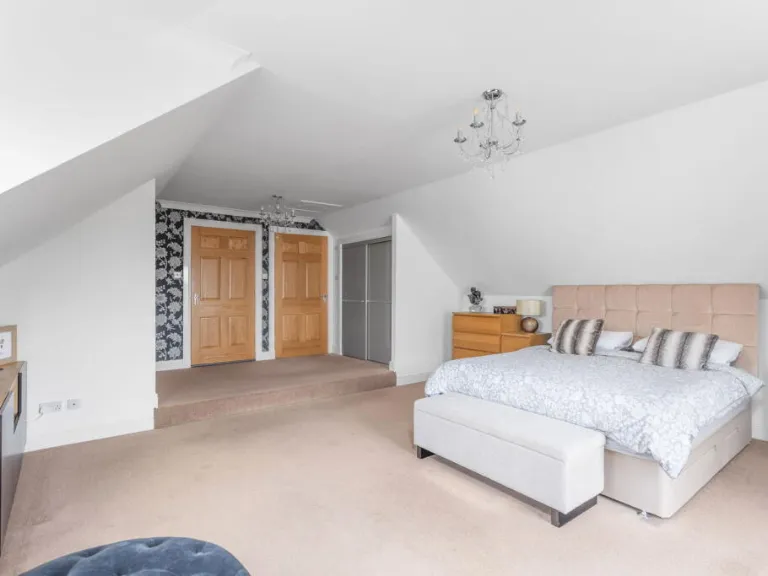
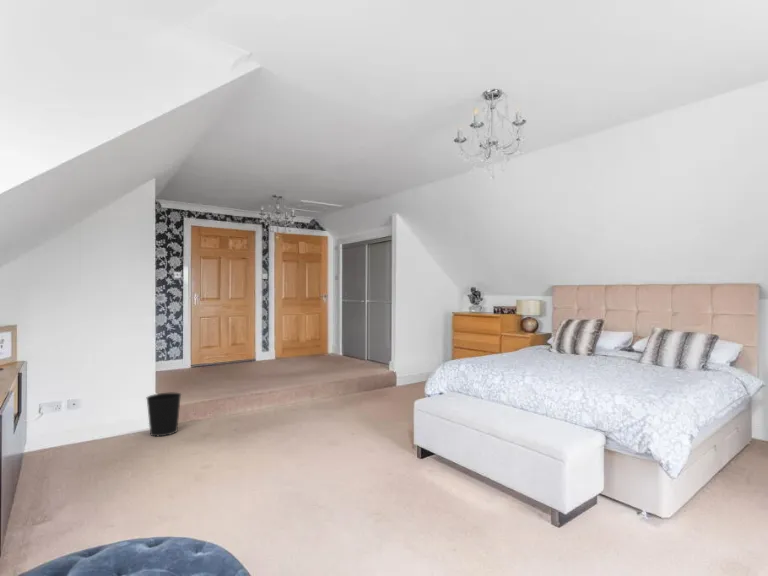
+ wastebasket [145,392,182,437]
